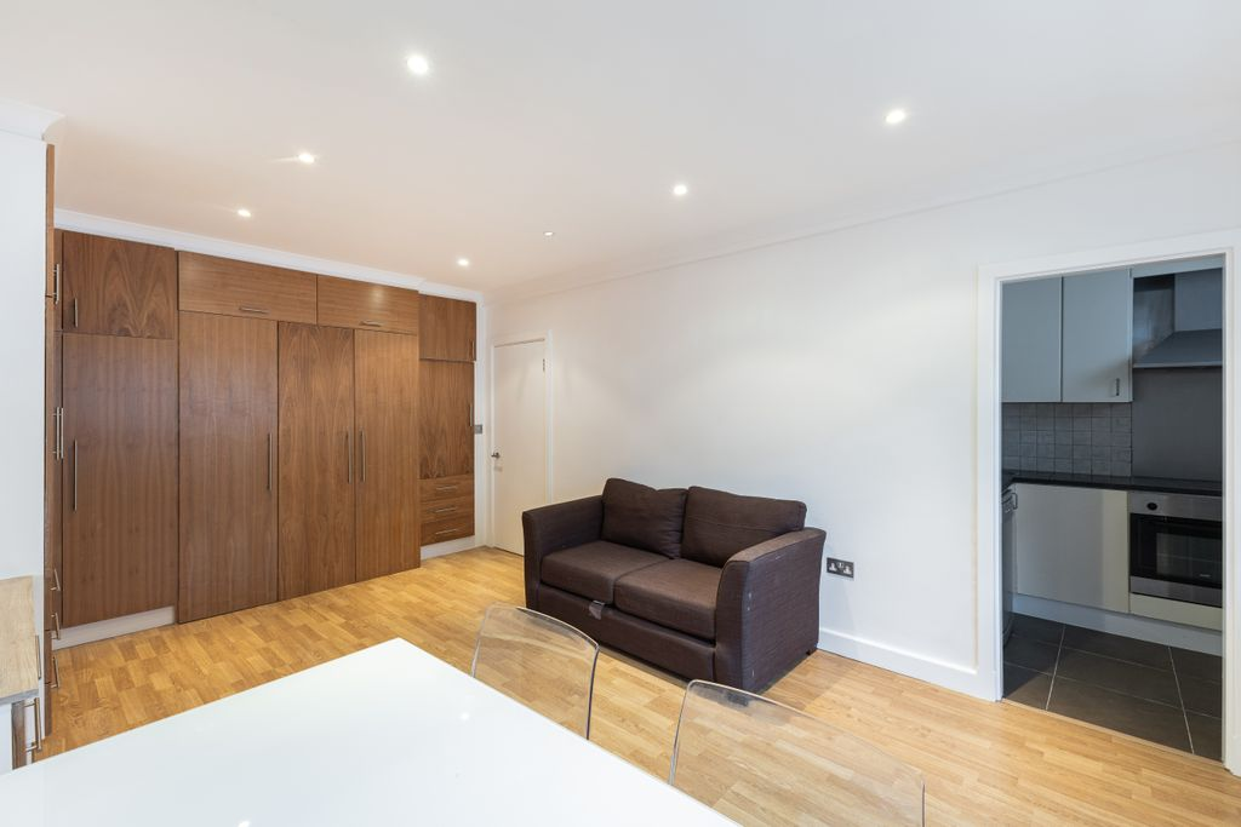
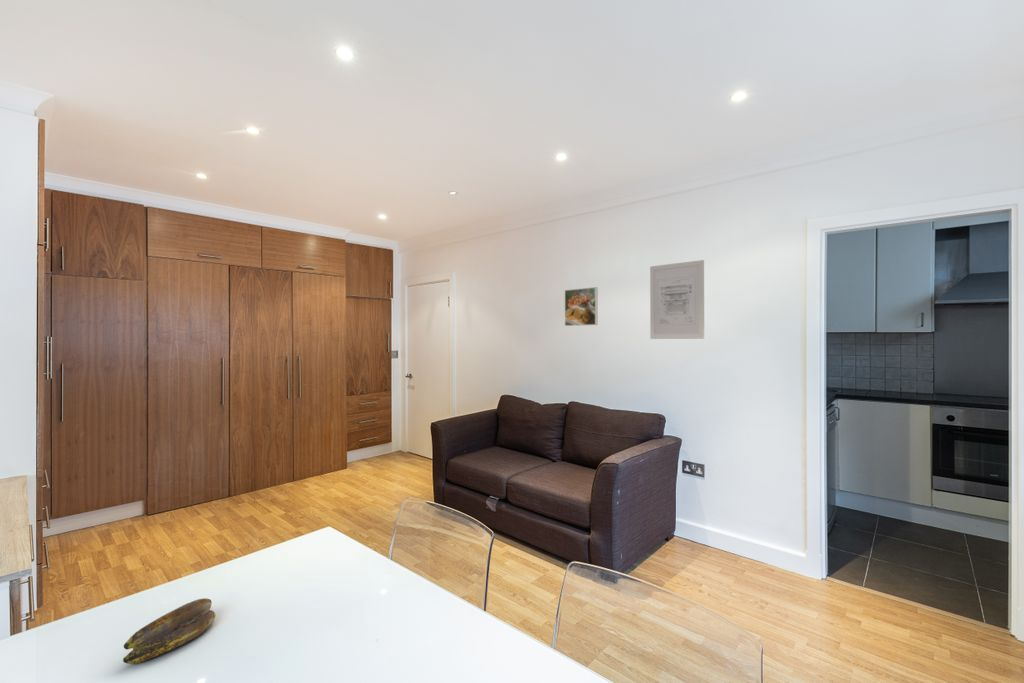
+ wall art [649,259,705,340]
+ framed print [564,286,599,327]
+ banana [122,597,216,665]
